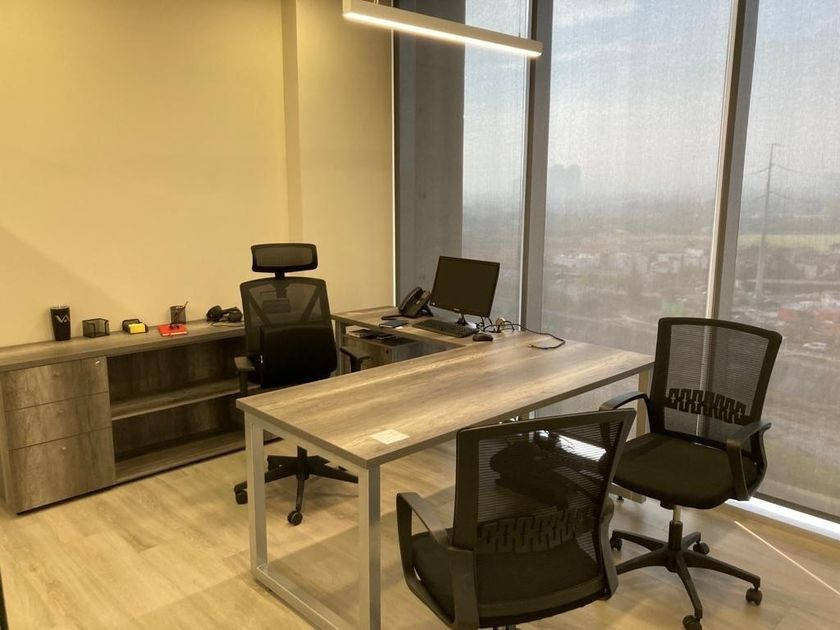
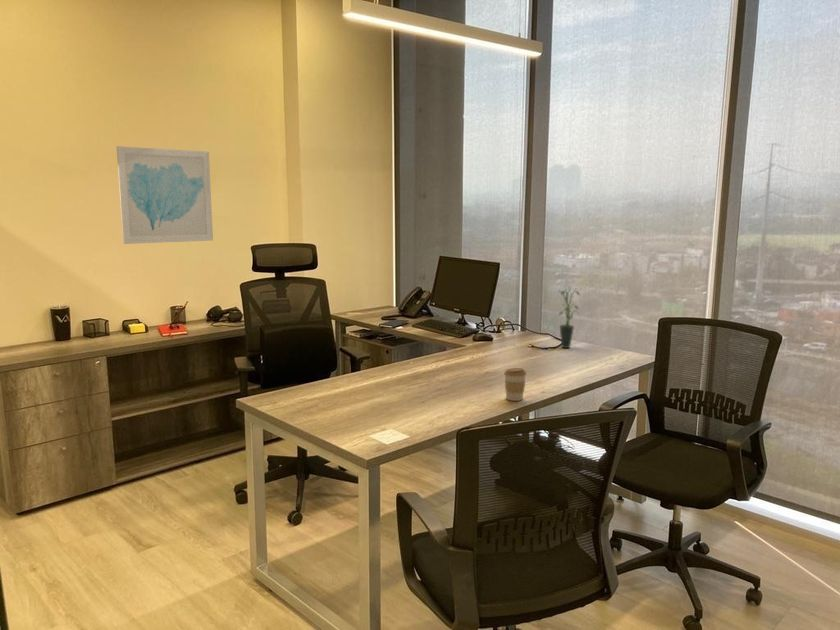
+ coffee cup [503,367,527,402]
+ potted plant [557,284,581,349]
+ wall art [116,145,214,245]
